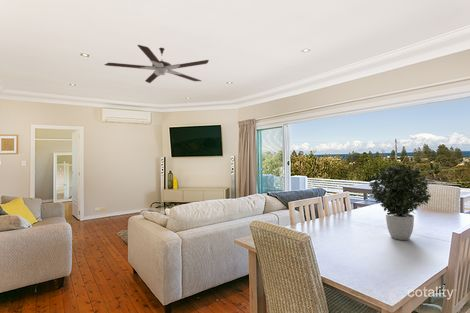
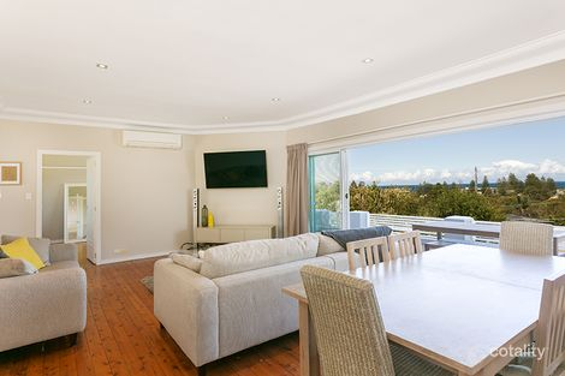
- potted plant [368,163,433,241]
- ceiling fan [104,44,210,84]
